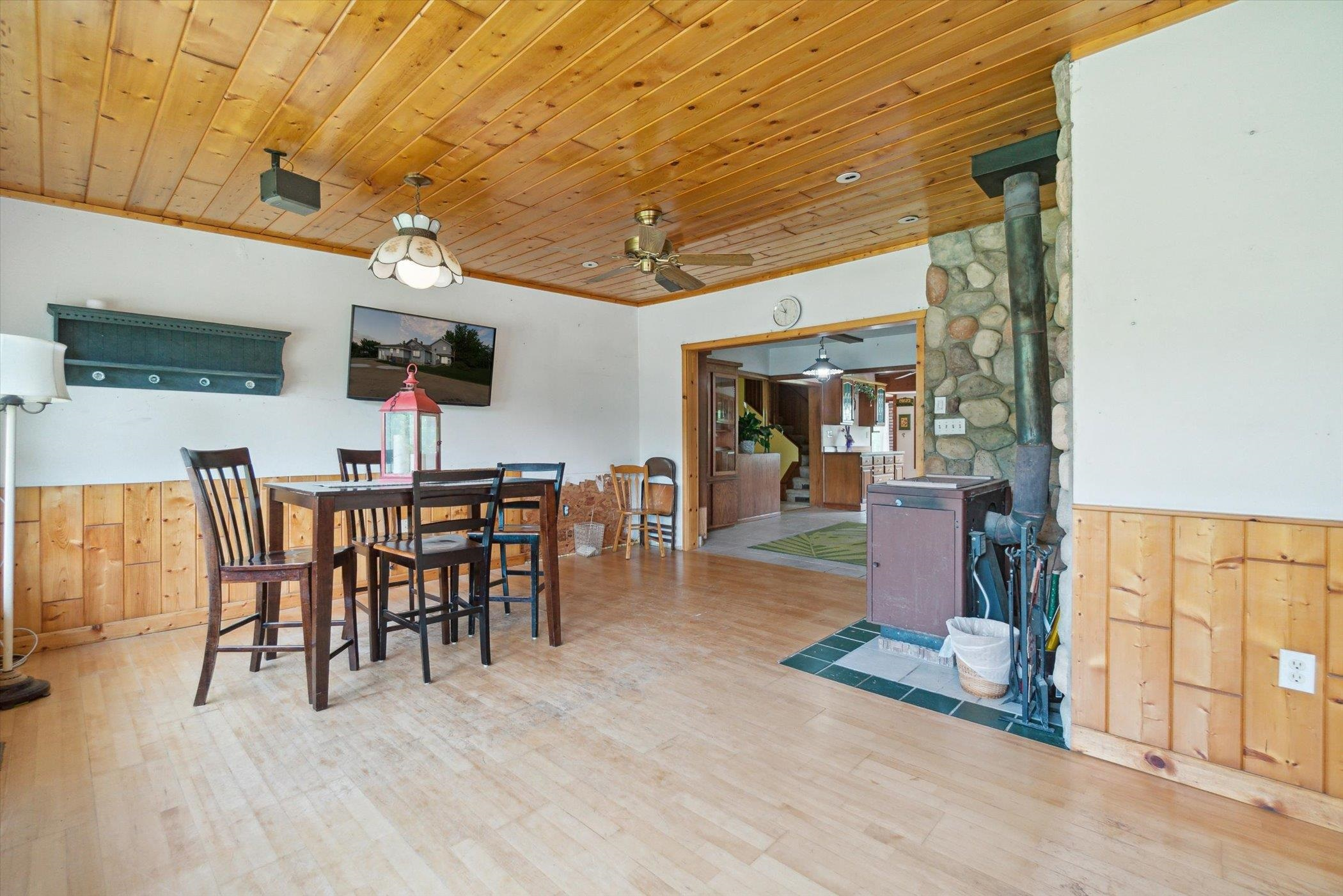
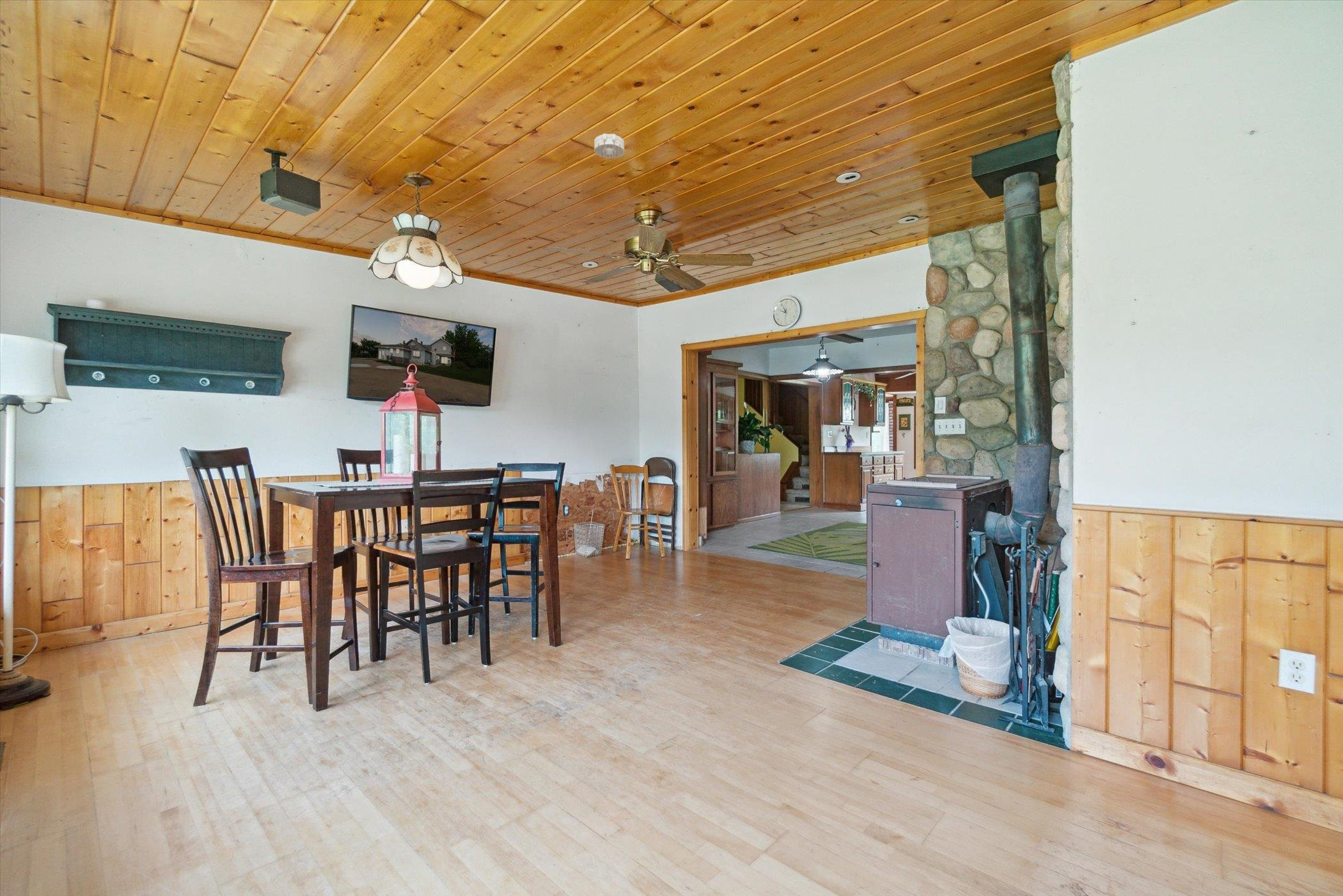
+ smoke detector [593,133,625,159]
